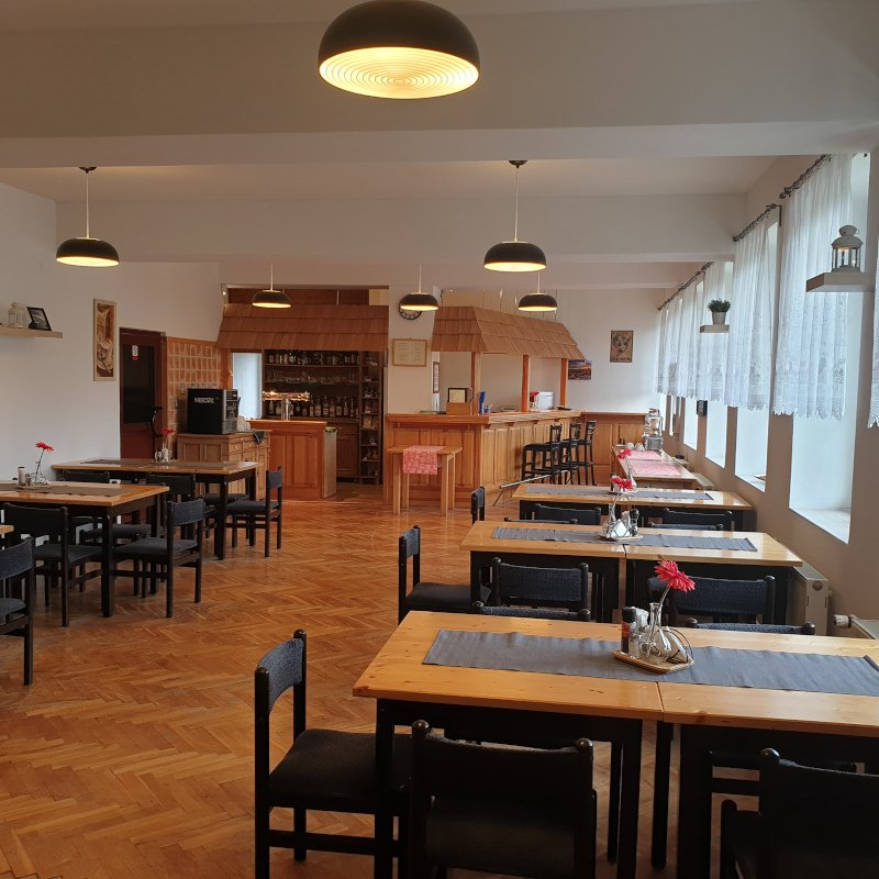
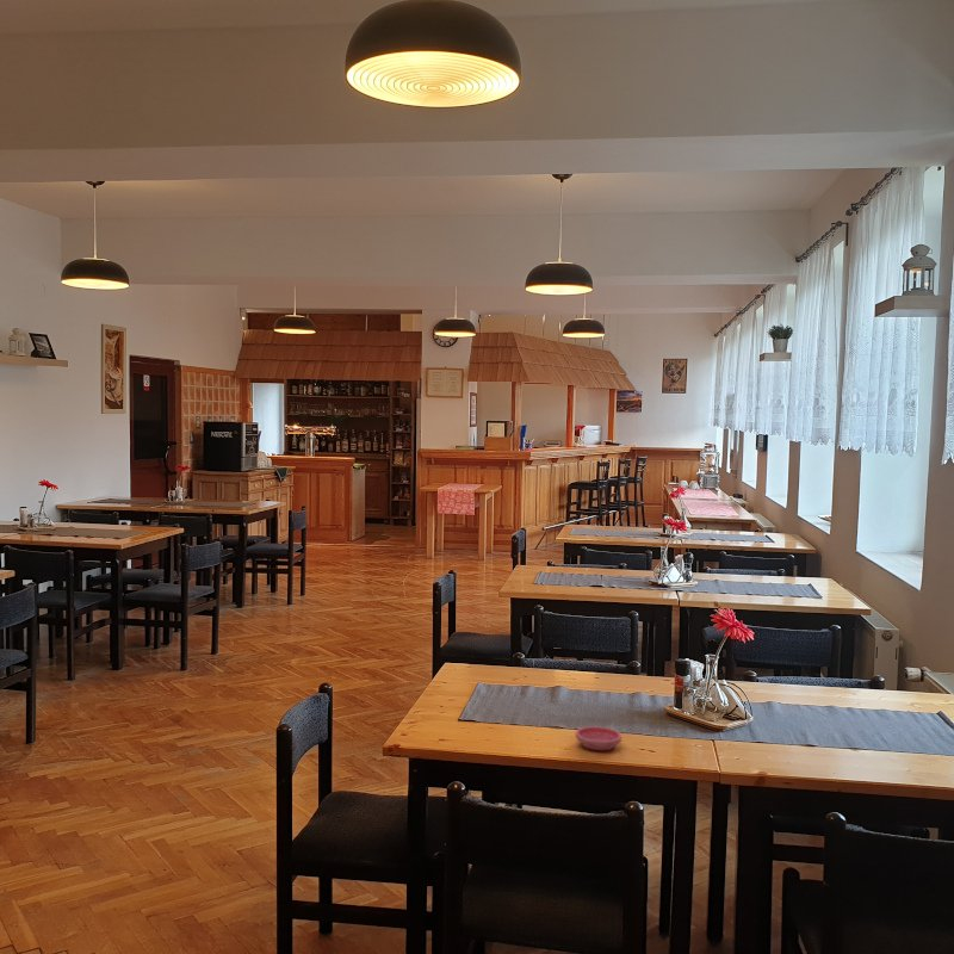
+ saucer [575,725,622,751]
